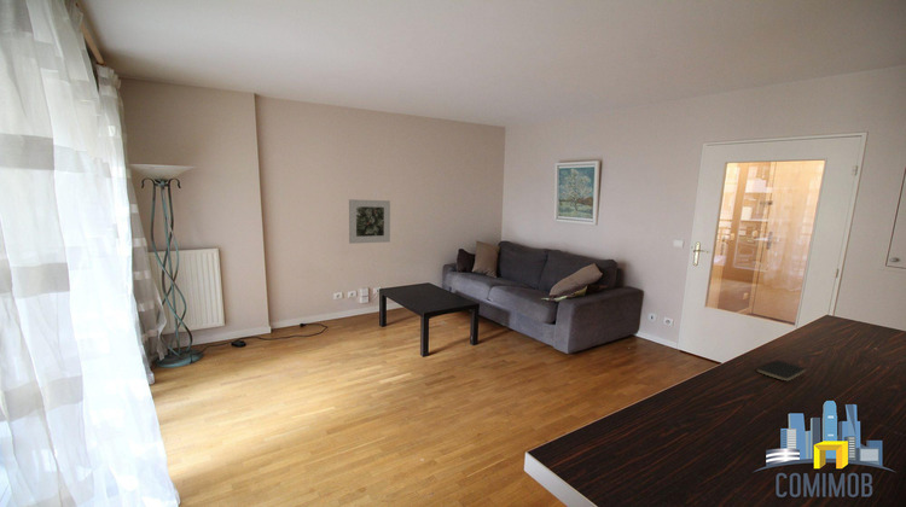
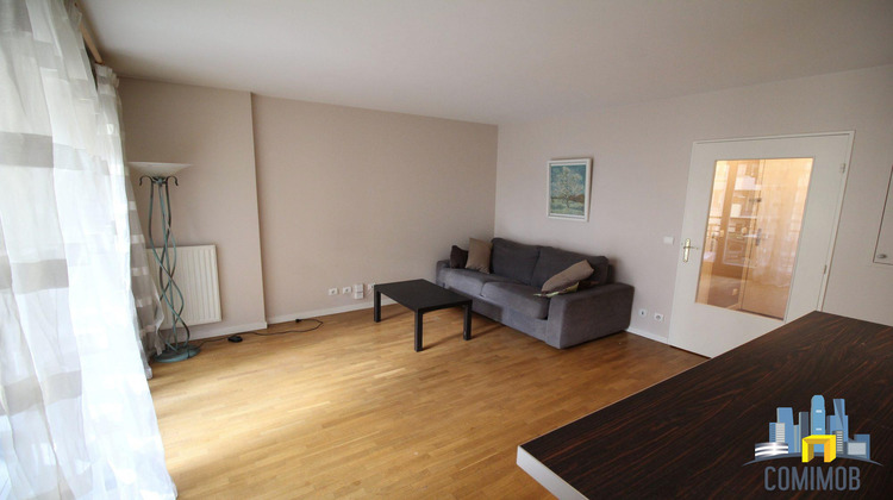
- smartphone [756,359,807,381]
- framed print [348,198,391,245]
